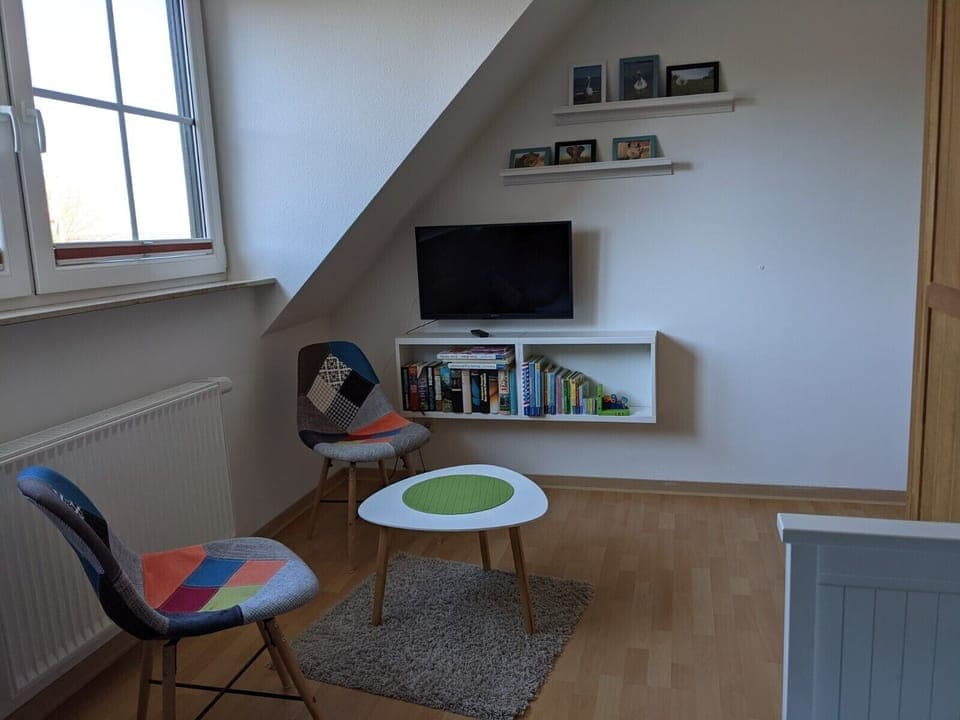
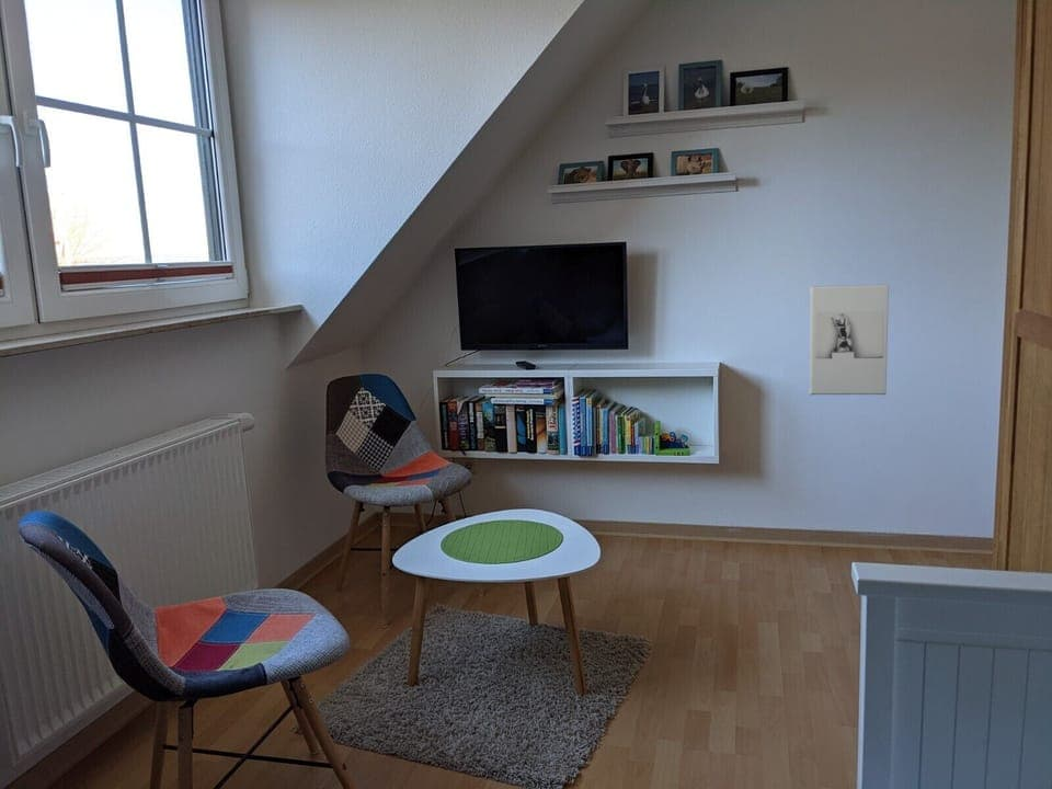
+ wall sculpture [809,283,890,396]
